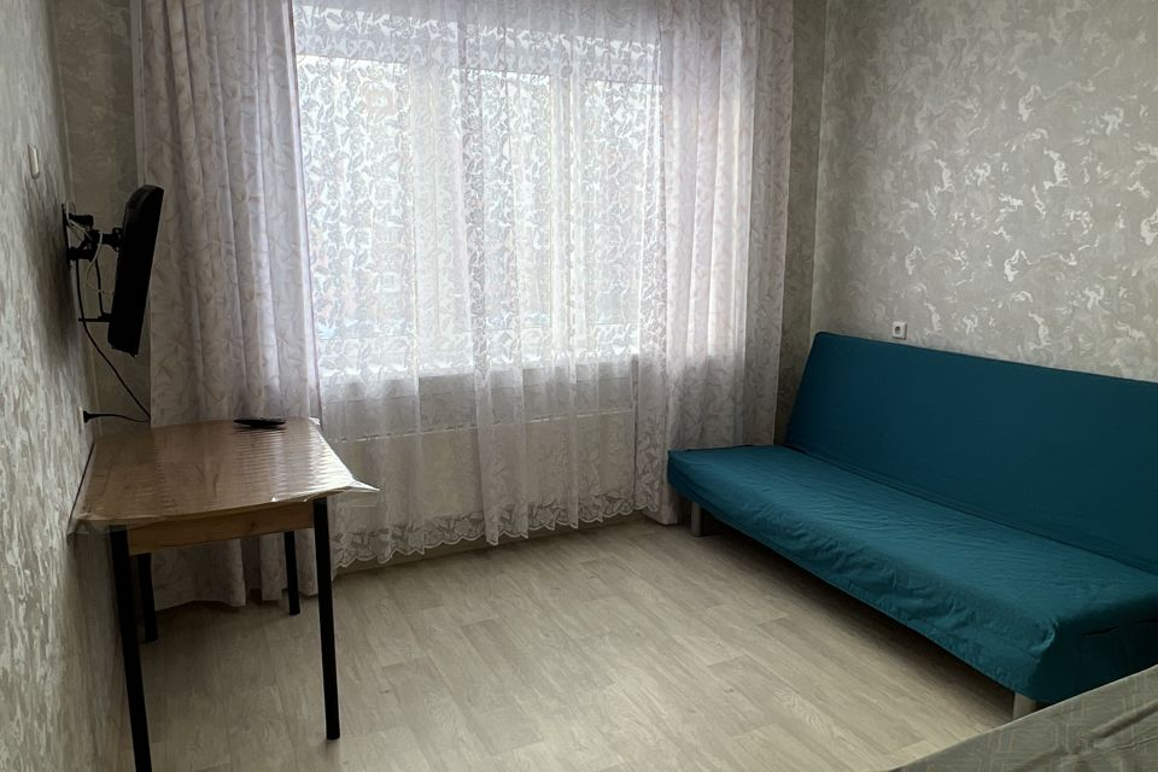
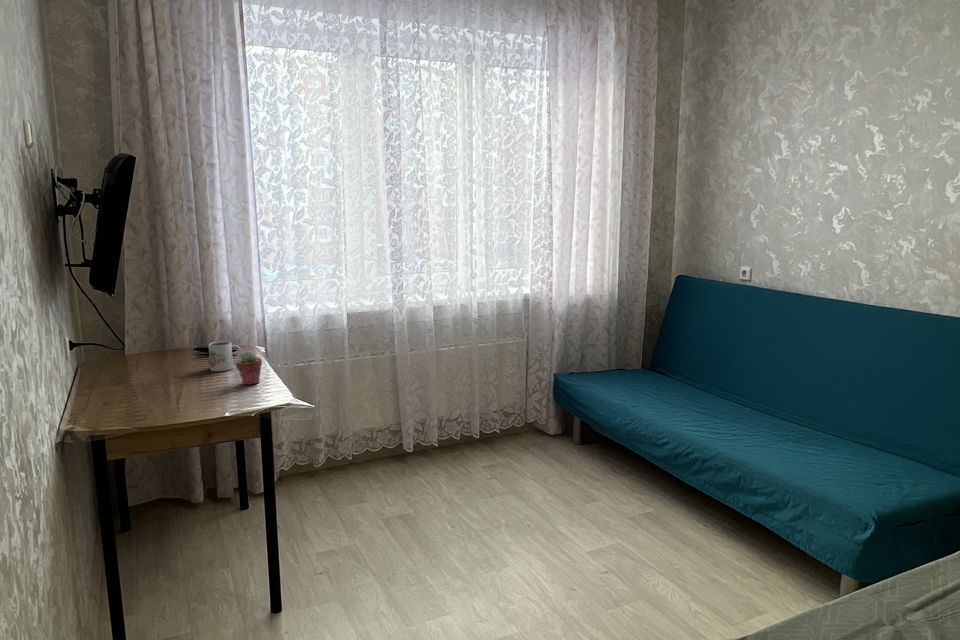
+ mug [207,340,242,372]
+ potted succulent [235,351,263,386]
